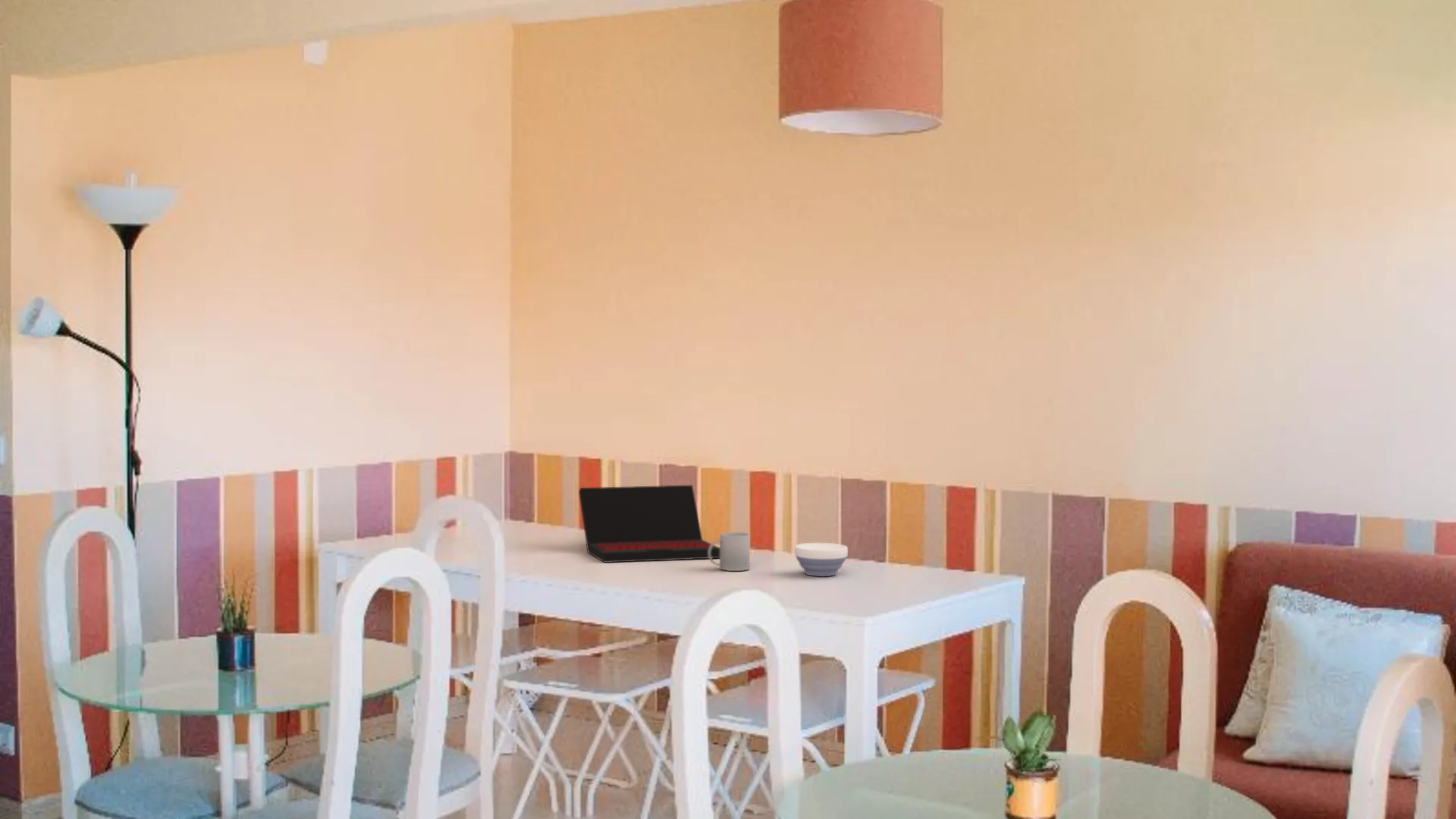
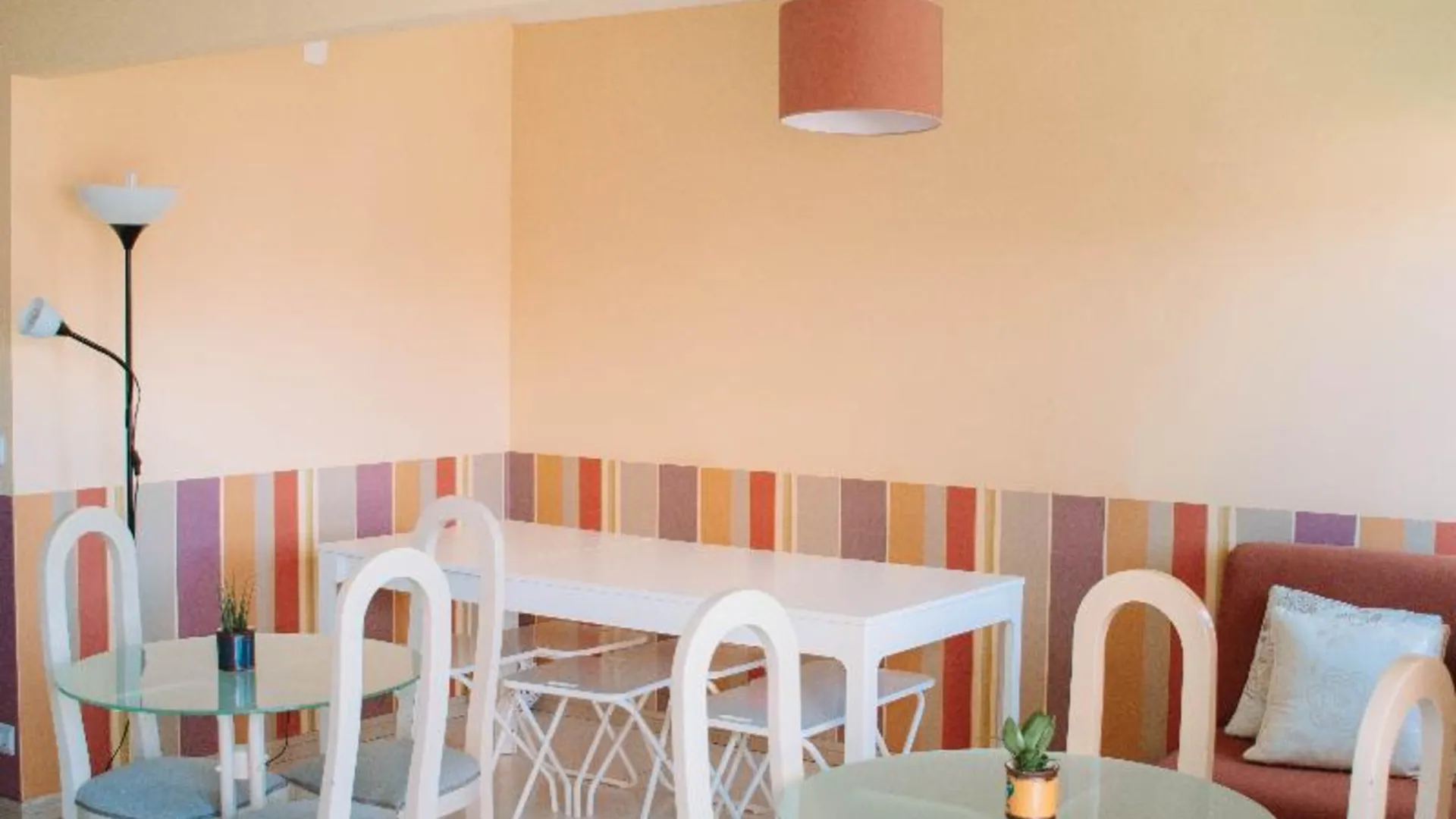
- laptop [578,485,720,563]
- bowl [794,542,849,577]
- mug [708,532,751,572]
